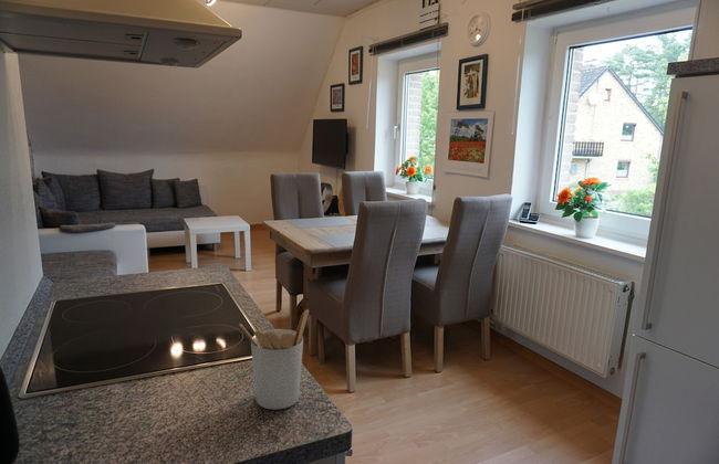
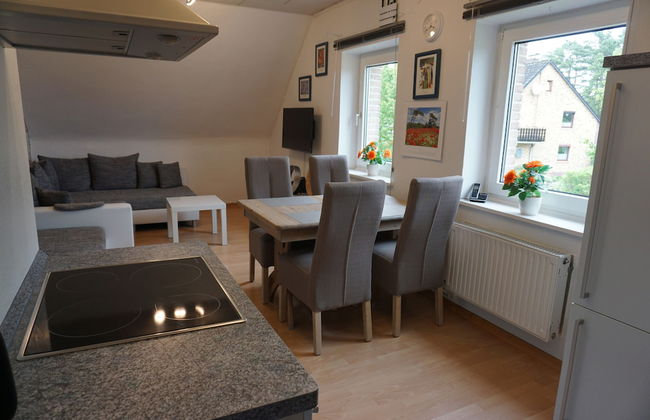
- utensil holder [239,308,310,411]
